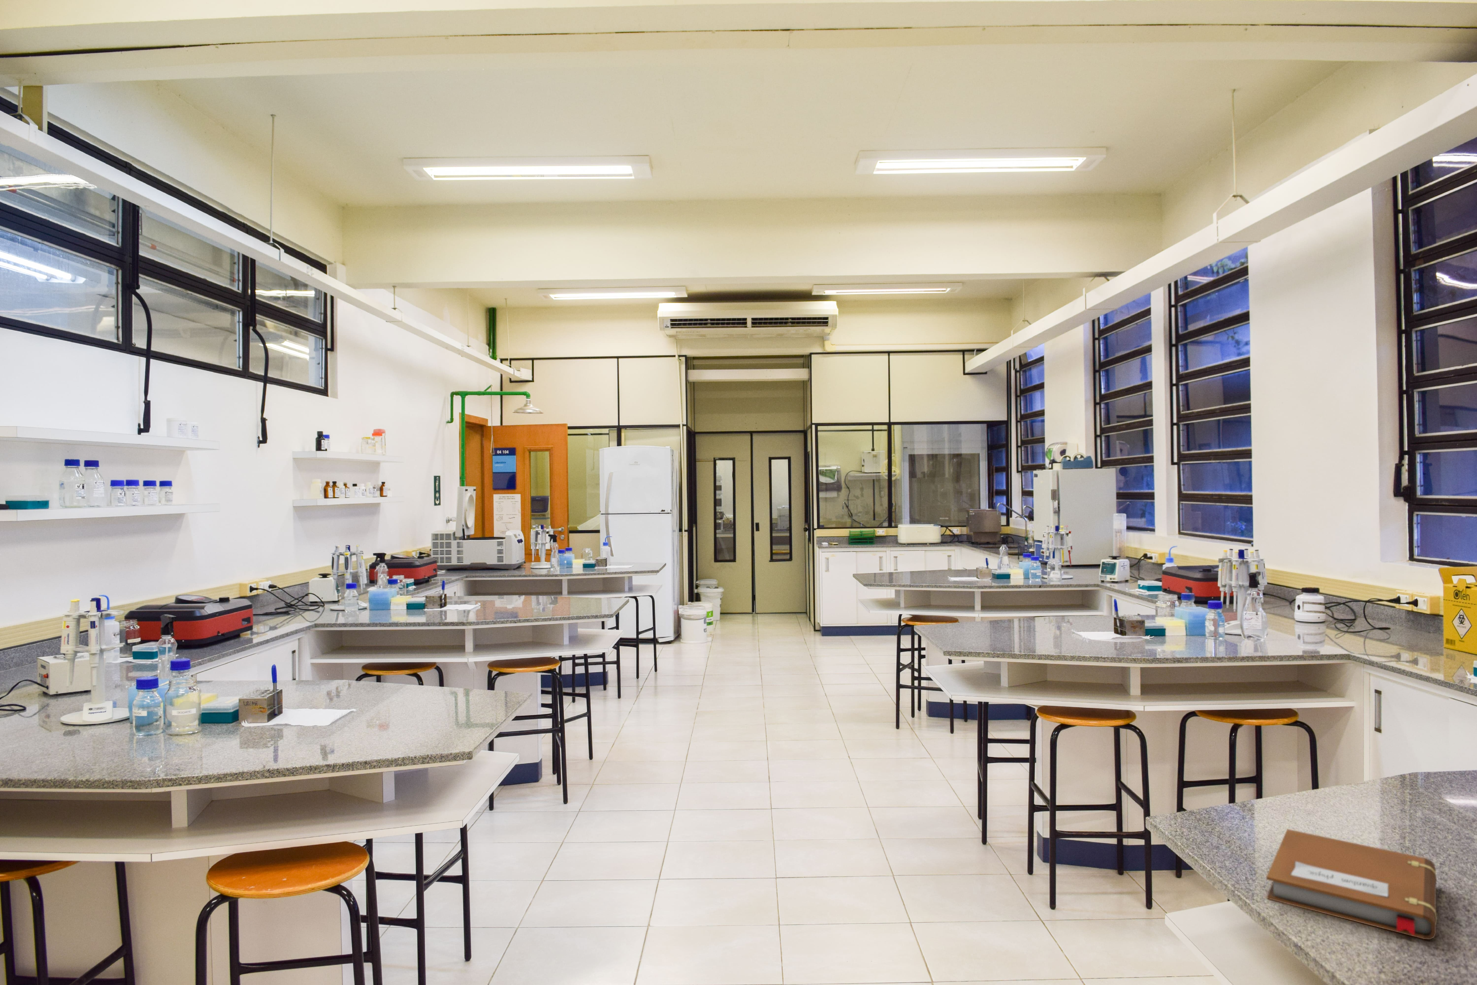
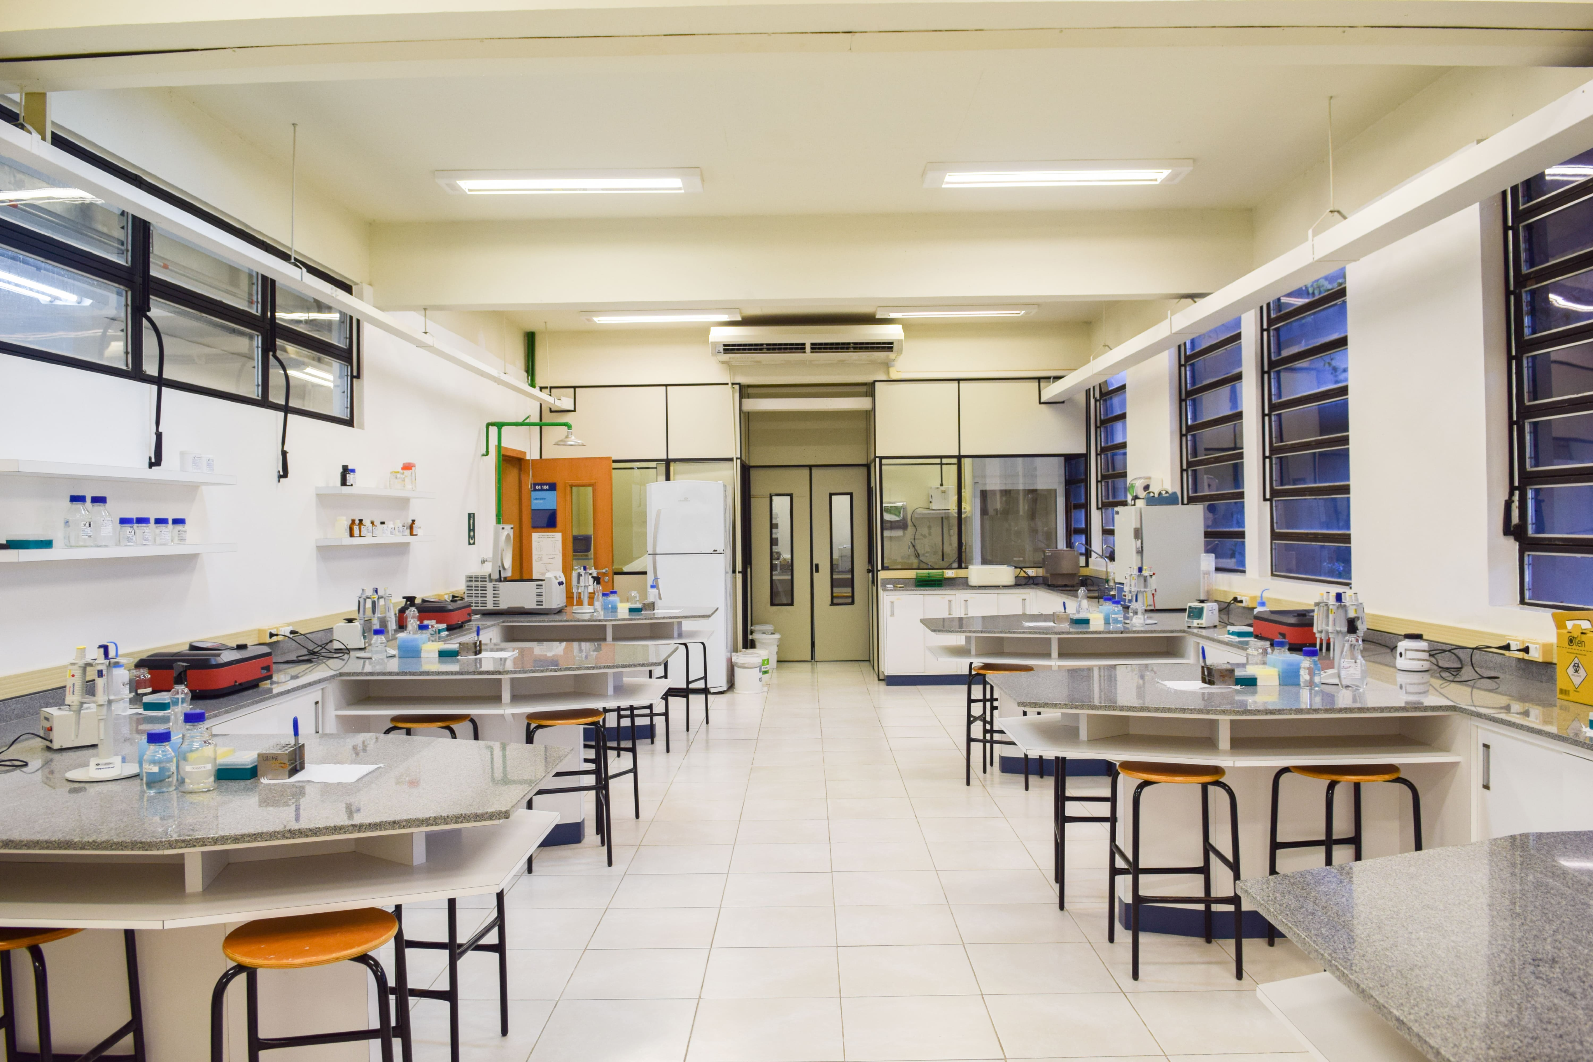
- notebook [1266,829,1437,940]
